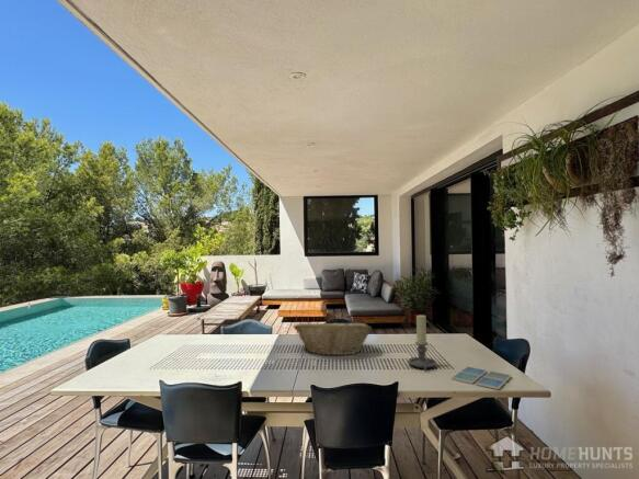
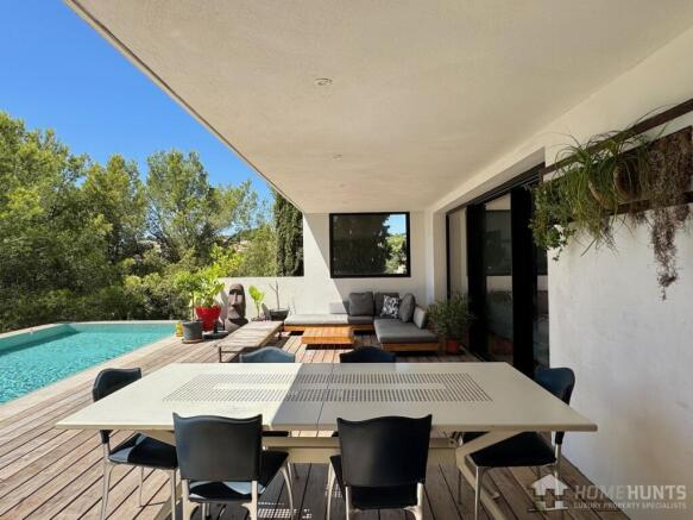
- fruit basket [293,322,373,356]
- candle holder [407,315,437,372]
- drink coaster [450,365,513,391]
